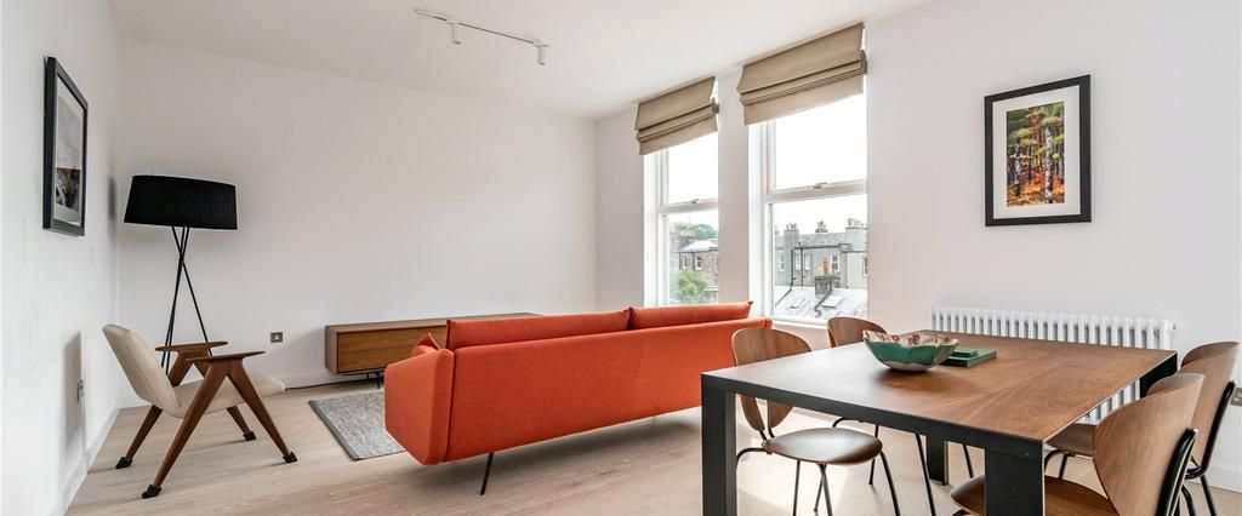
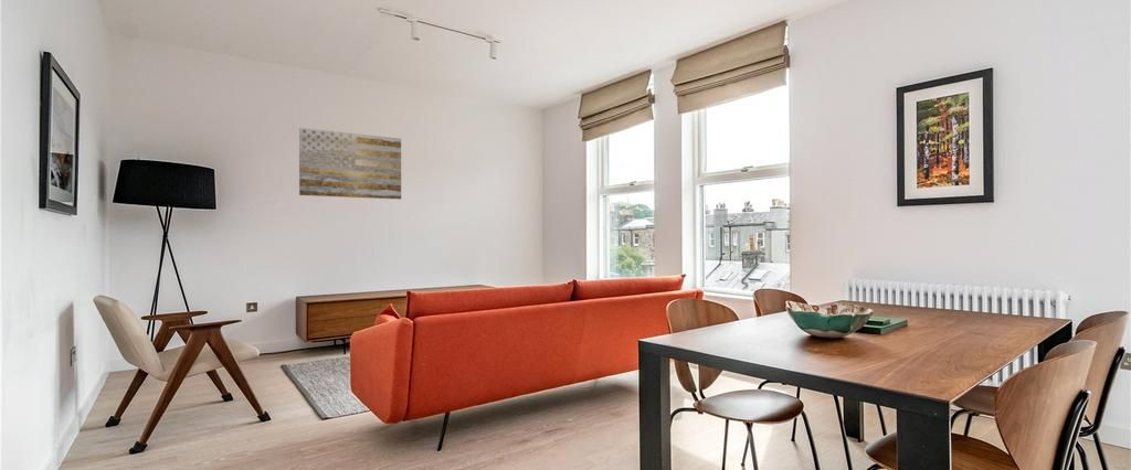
+ wall art [298,127,402,200]
